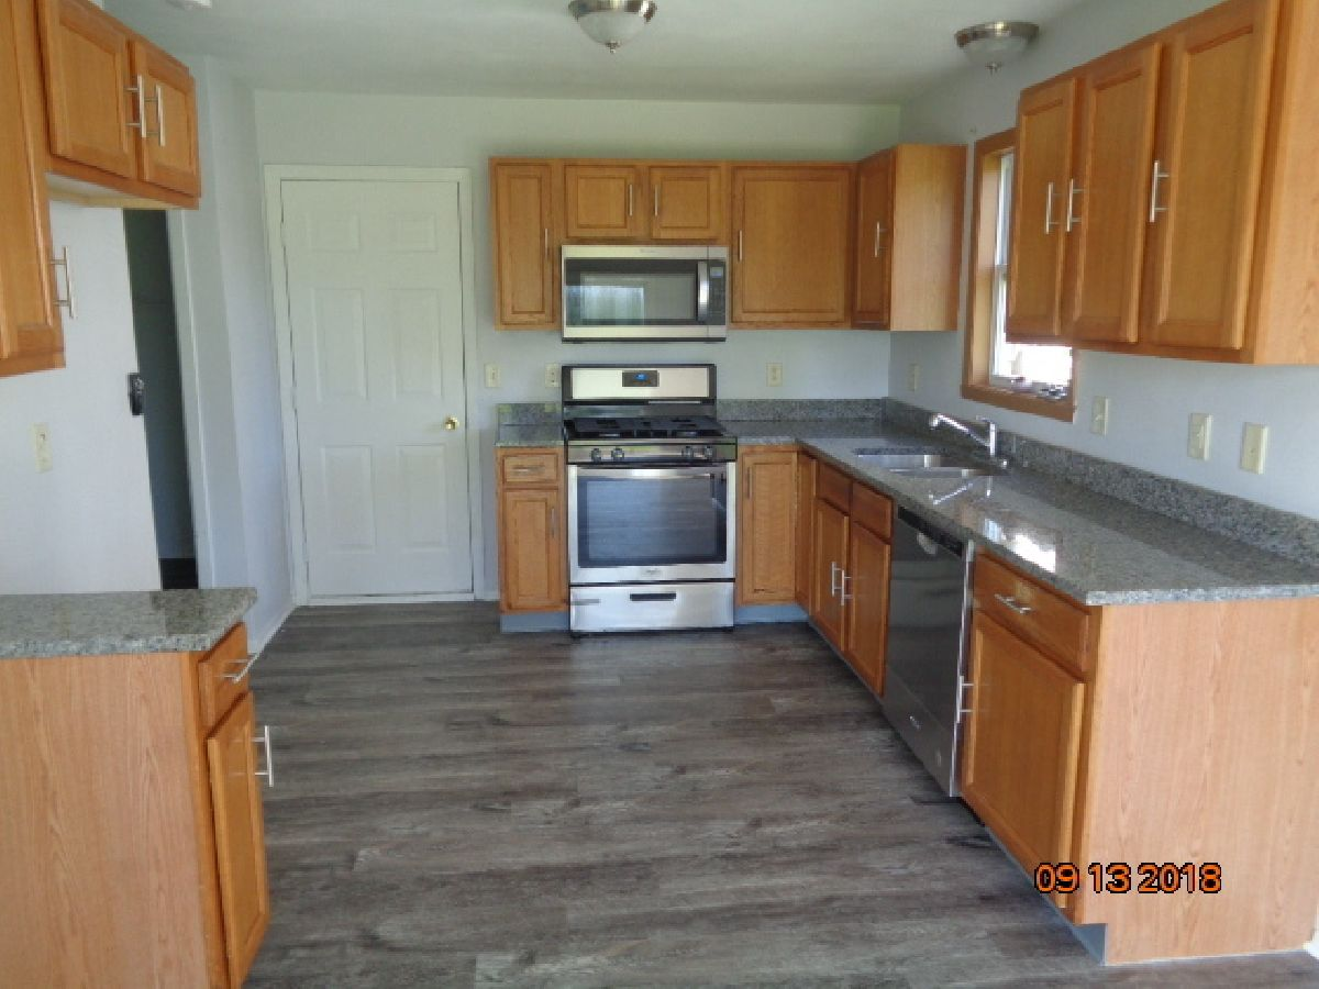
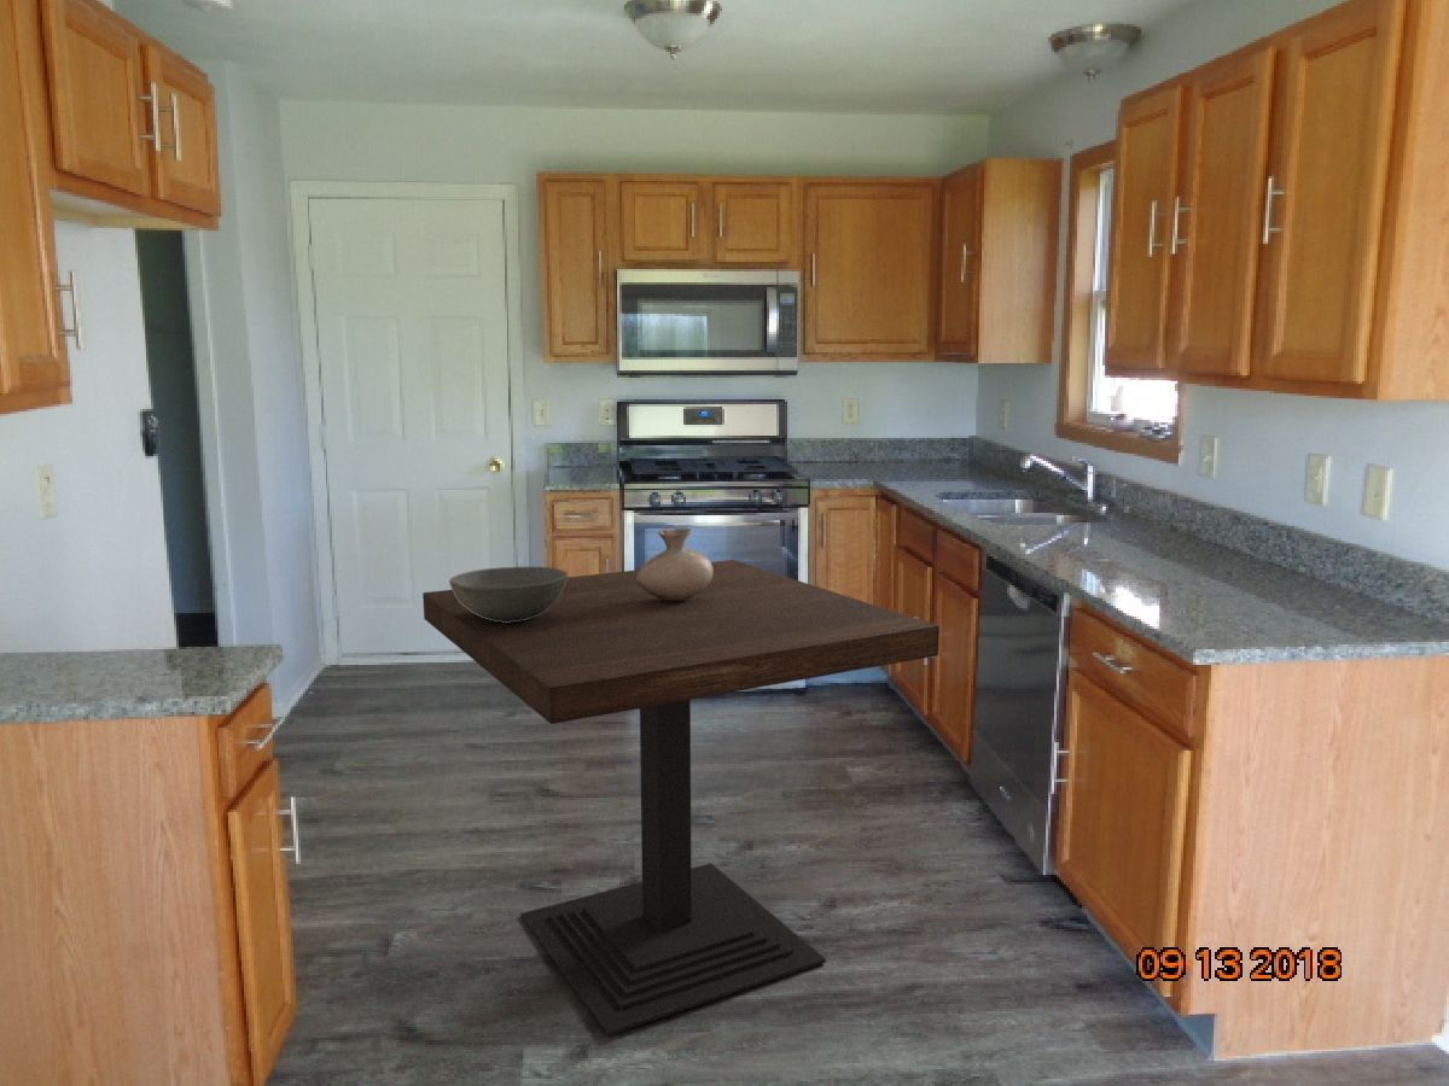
+ bowl [448,566,569,623]
+ vase [636,527,714,601]
+ dining table [421,559,941,1037]
